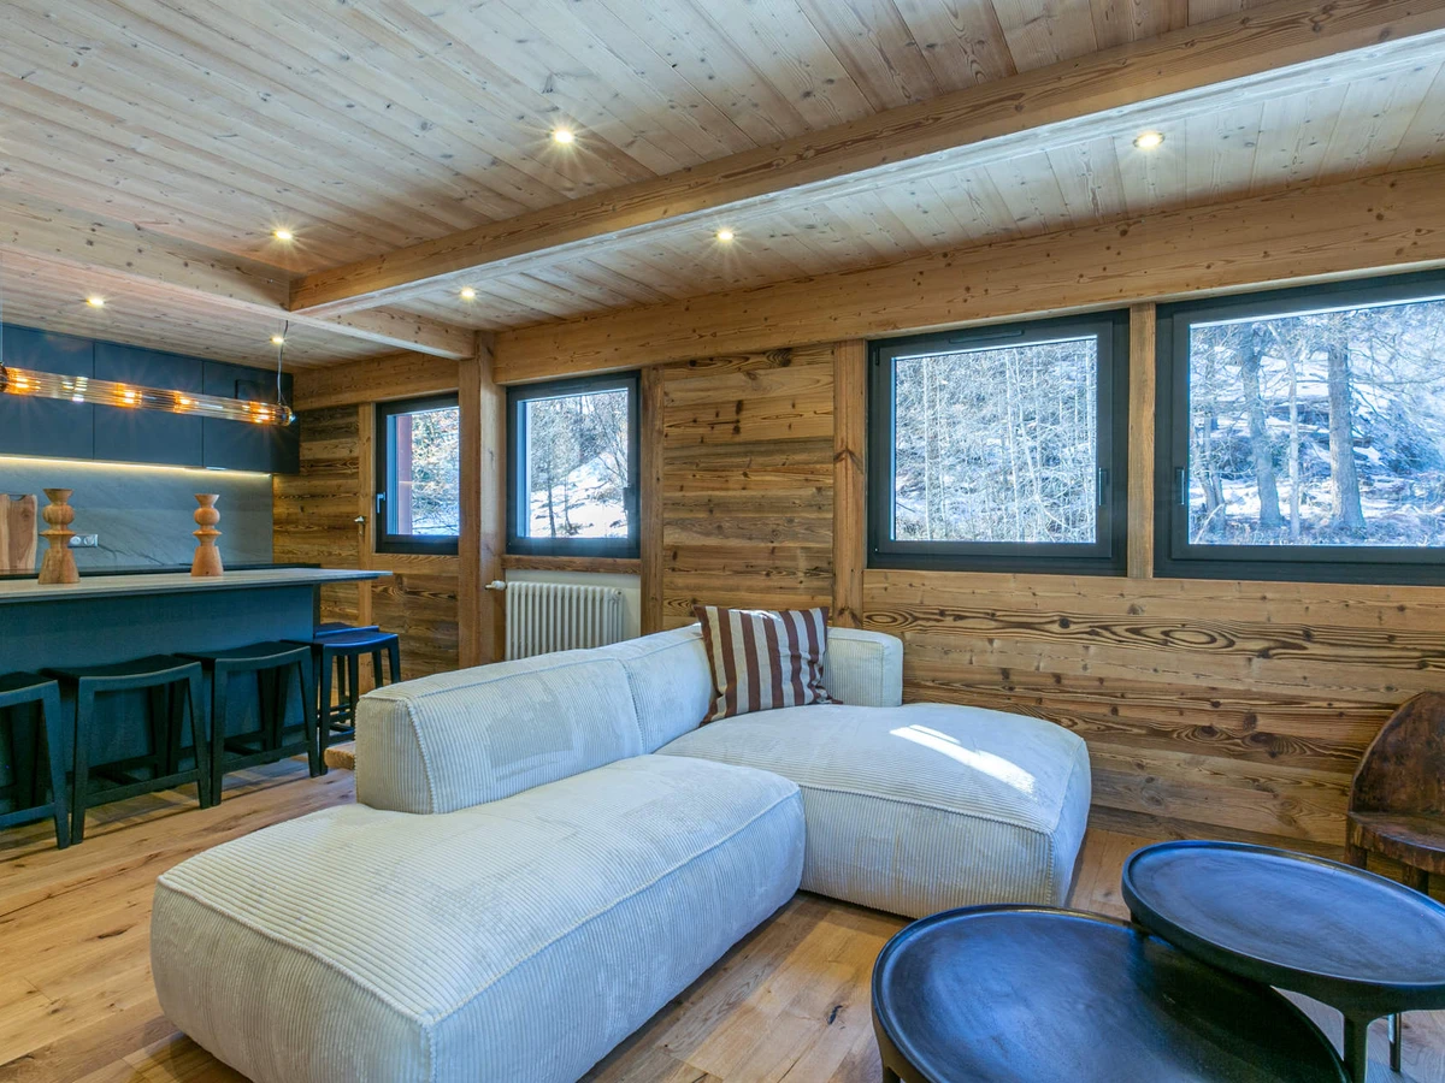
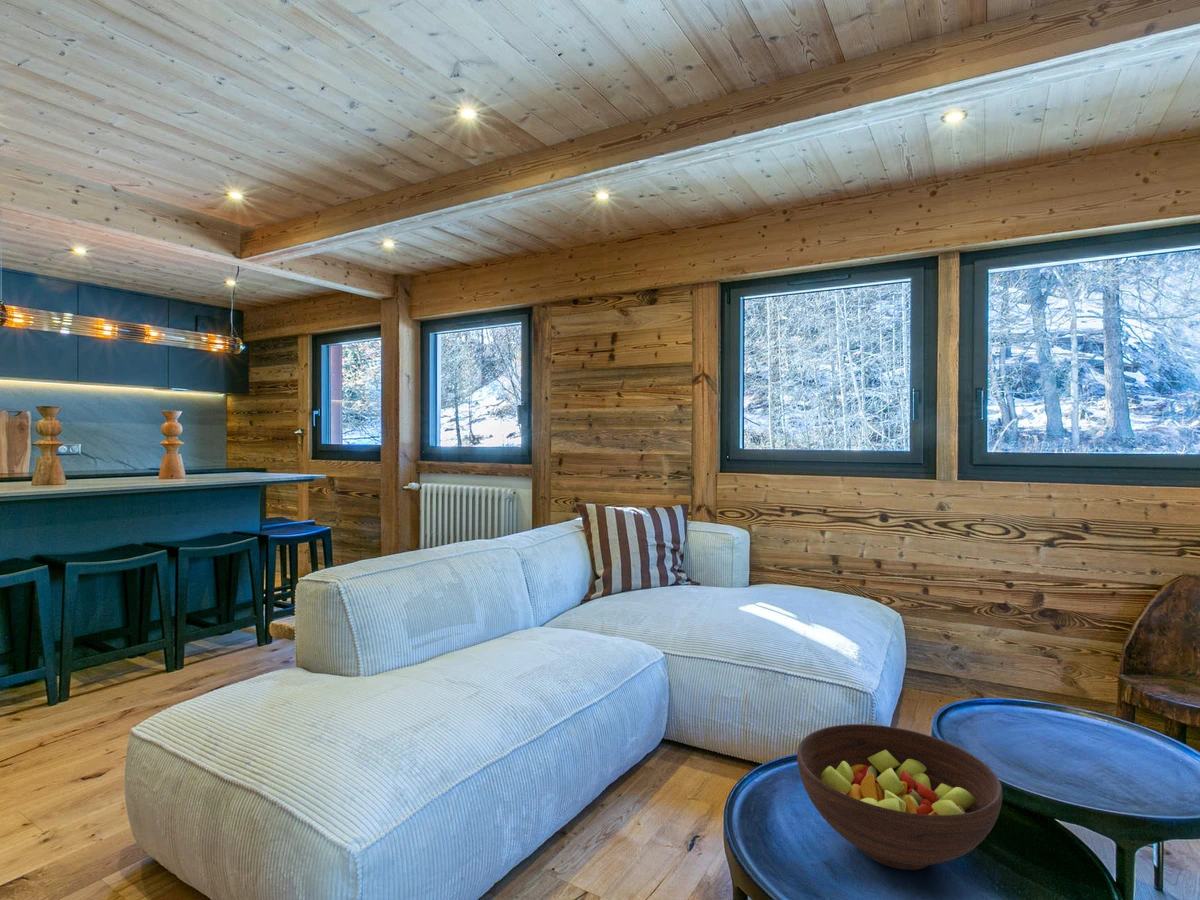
+ fruit bowl [796,723,1003,871]
